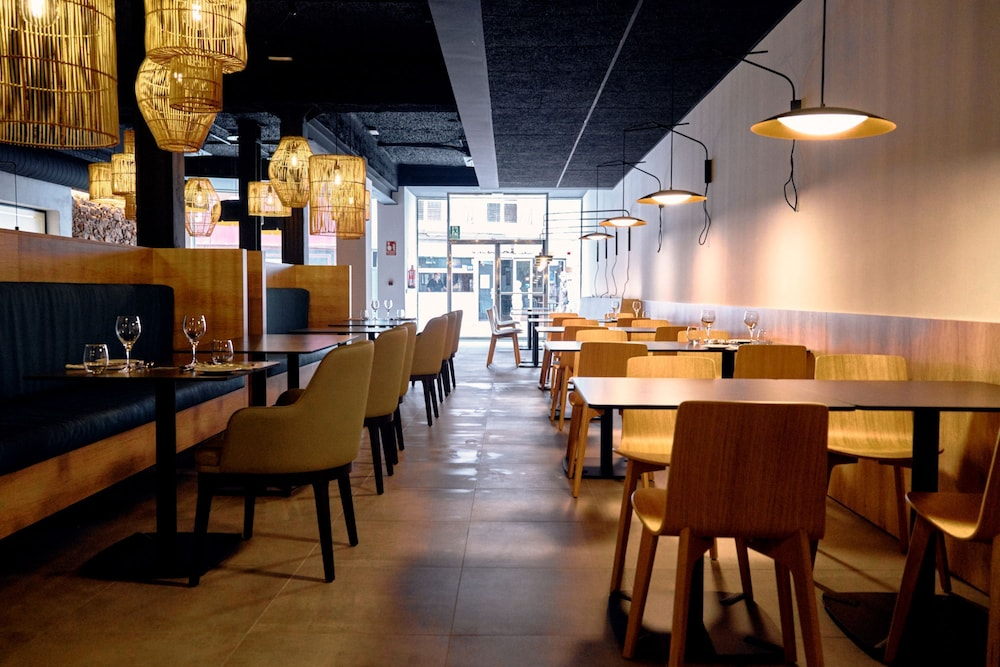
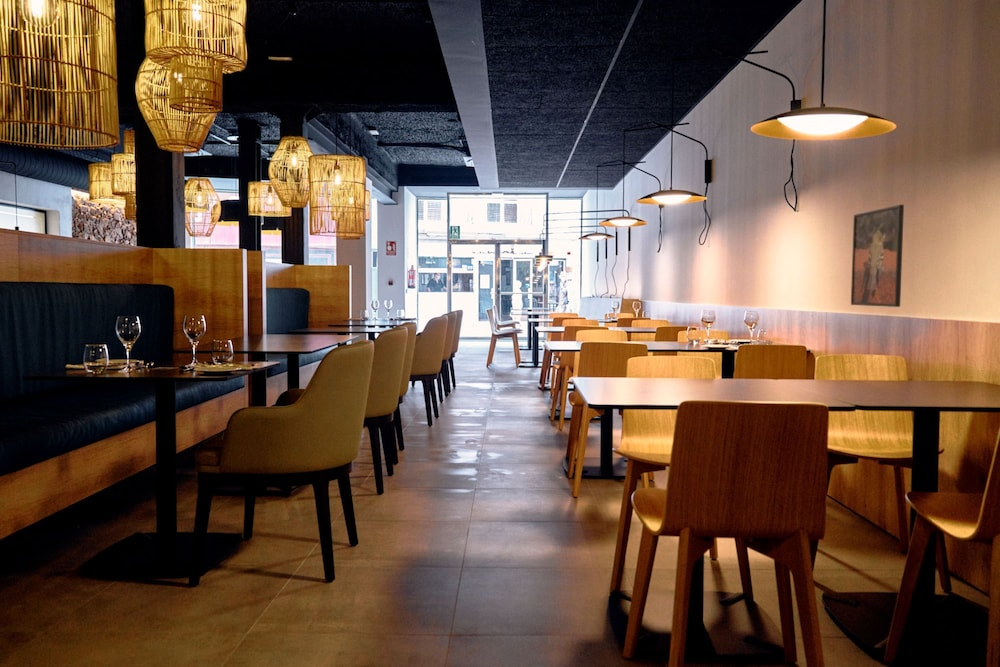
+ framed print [850,204,905,308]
